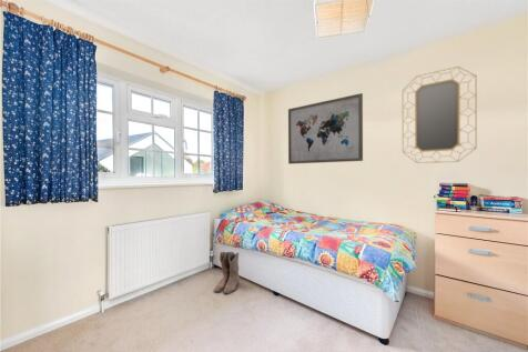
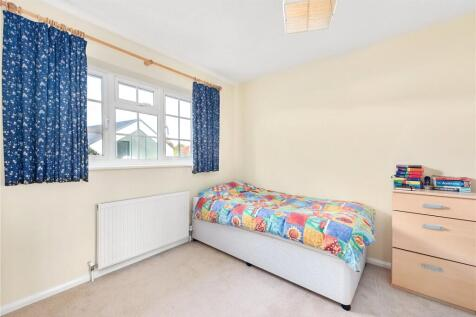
- home mirror [402,66,478,164]
- boots [213,251,241,294]
- wall art [287,92,364,165]
